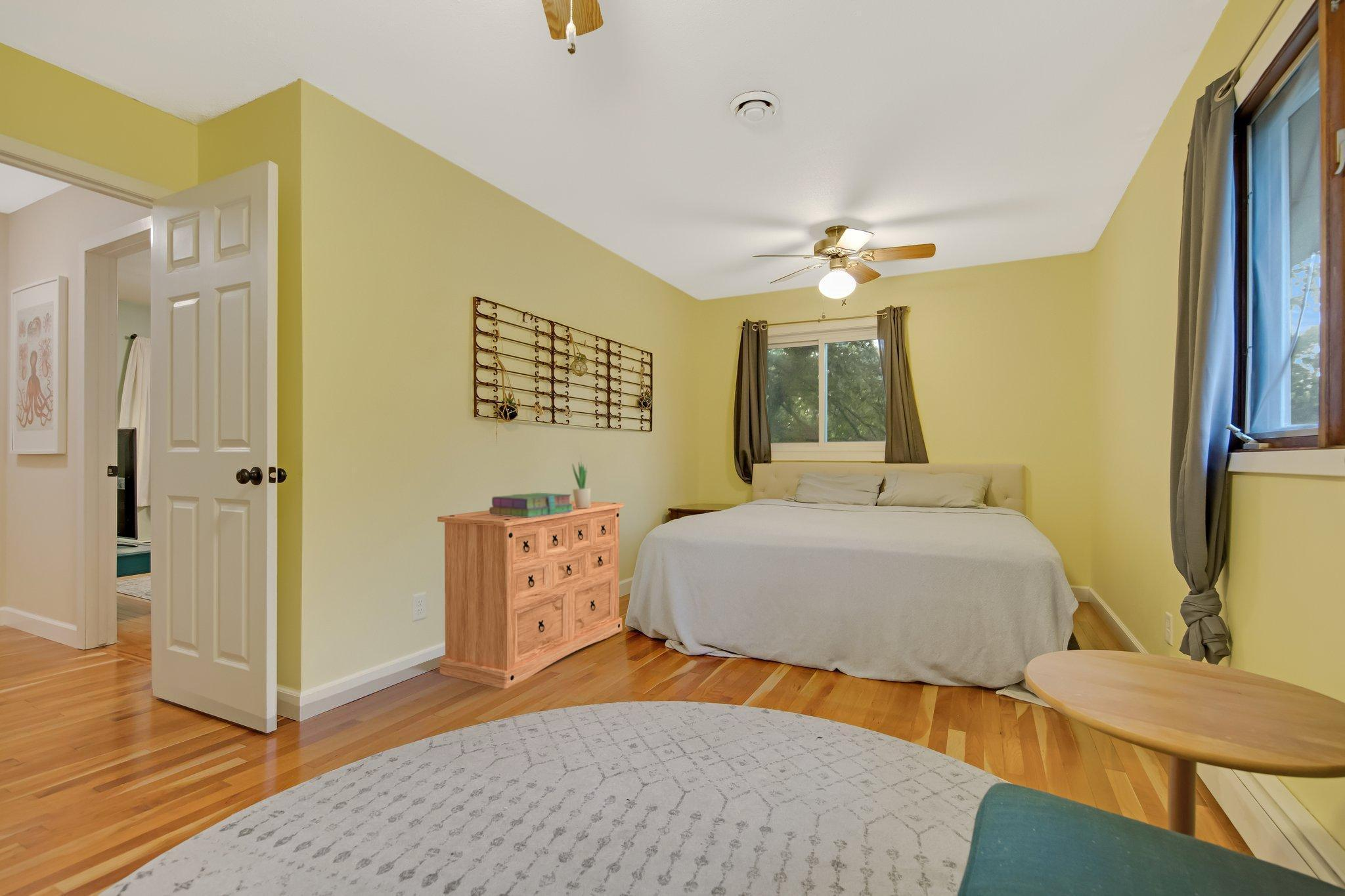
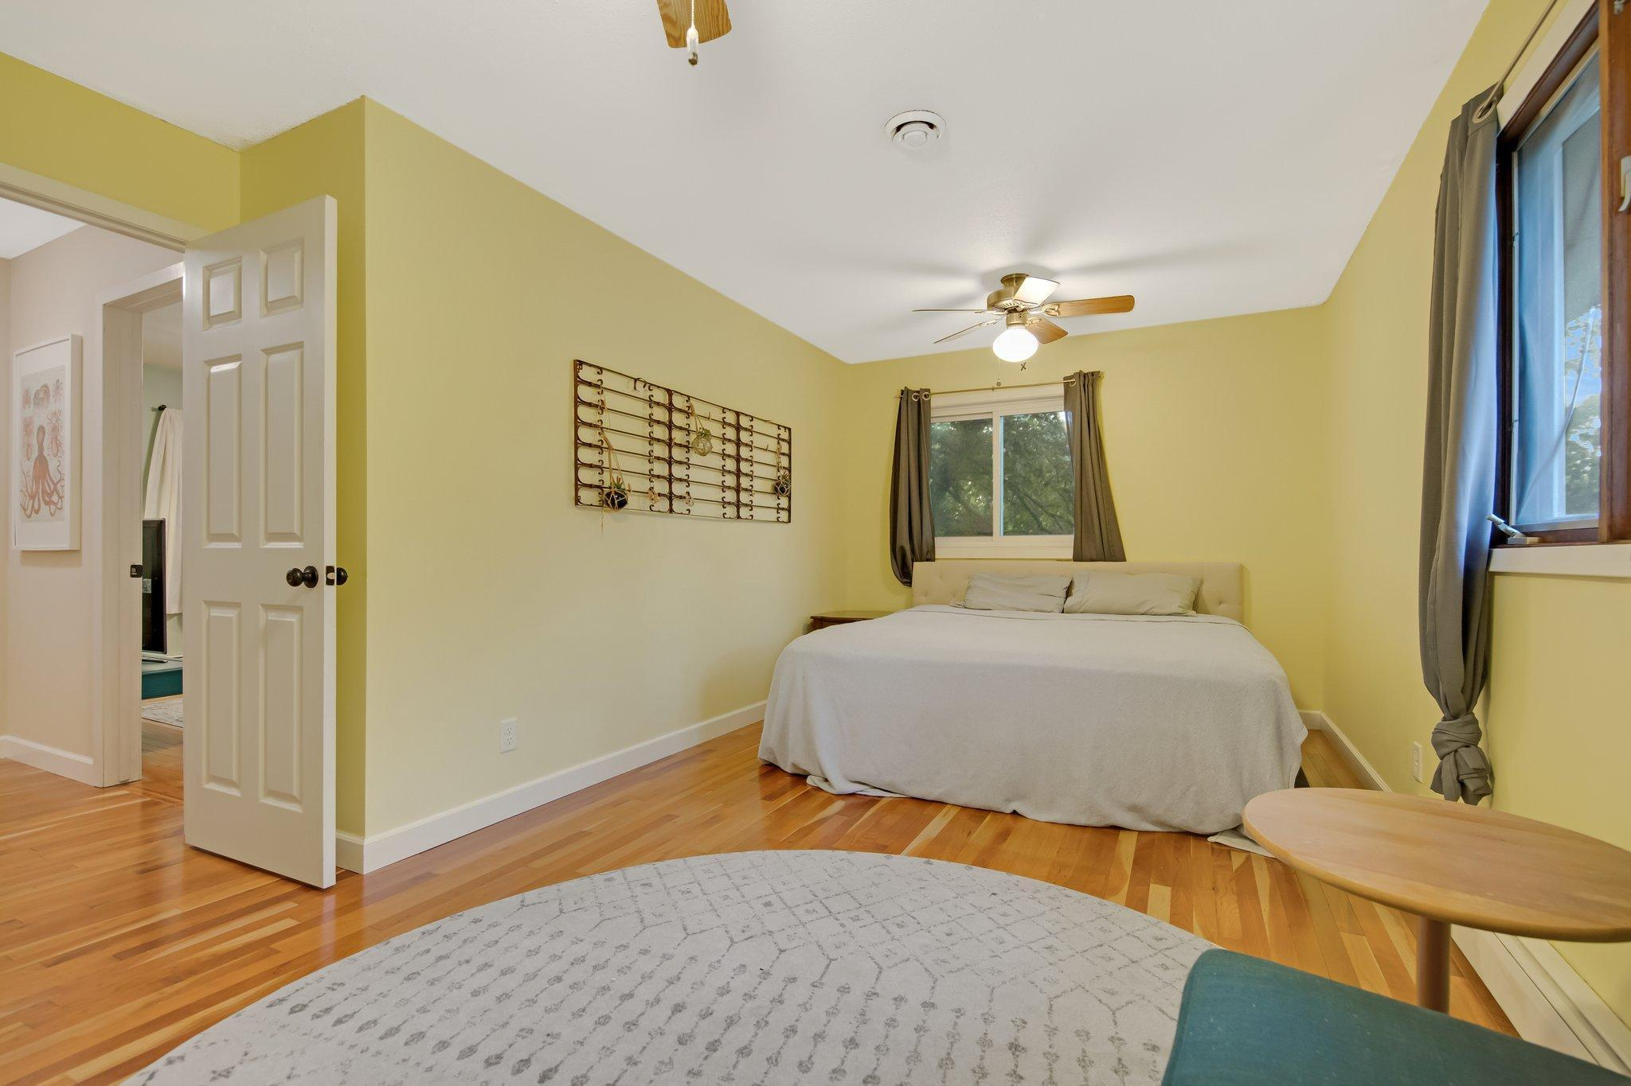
- potted plant [571,454,591,508]
- dresser [437,500,625,690]
- stack of books [489,492,573,518]
